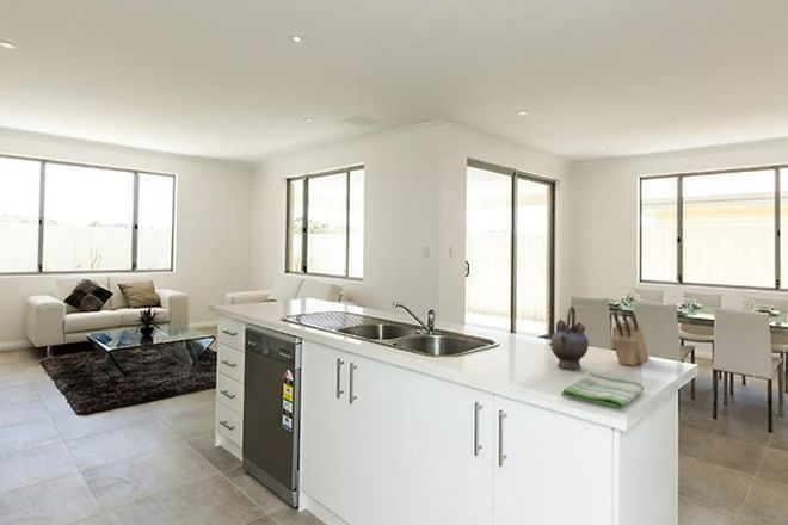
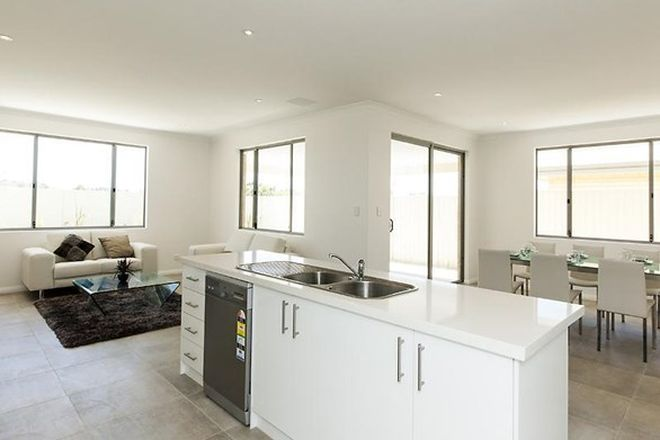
- teapot [548,305,590,370]
- dish towel [560,371,645,409]
- knife block [611,309,650,366]
